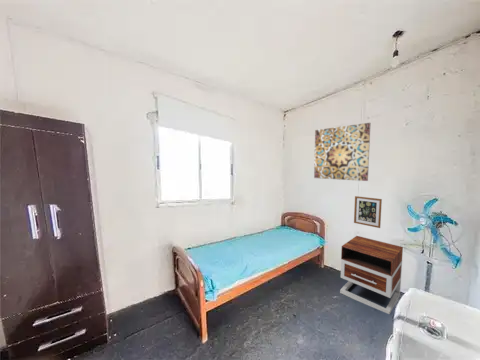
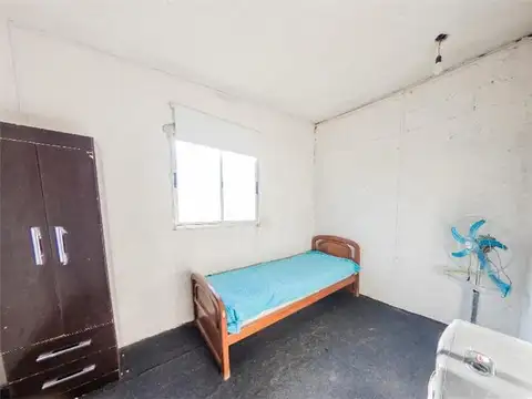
- wall art [353,195,383,229]
- wall art [313,122,371,182]
- nightstand [339,235,404,315]
